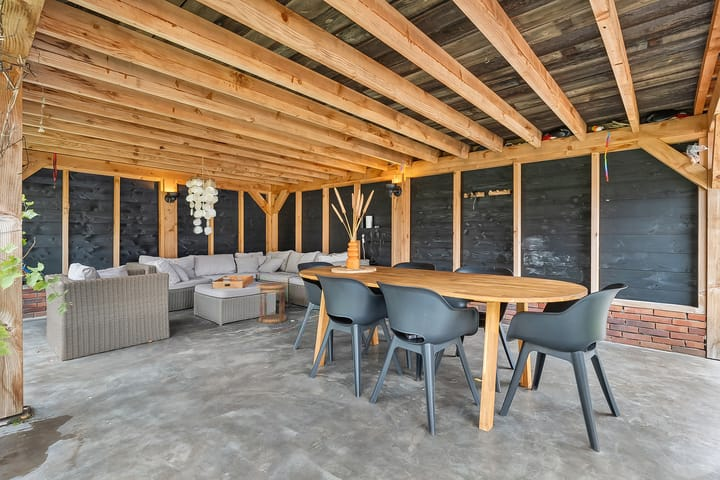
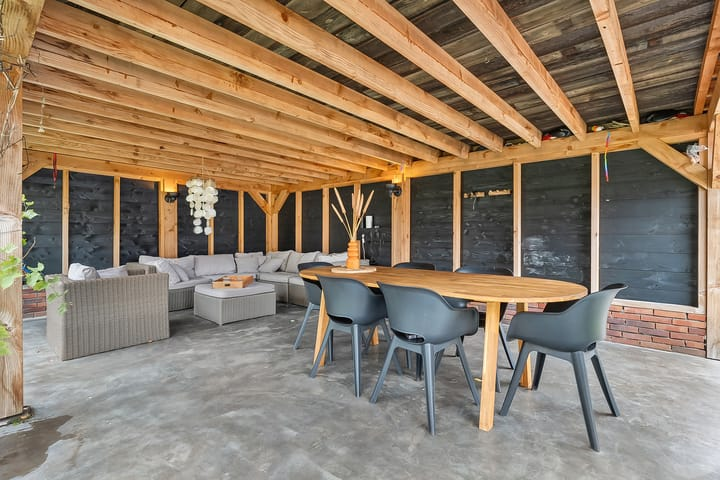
- side table [256,281,289,324]
